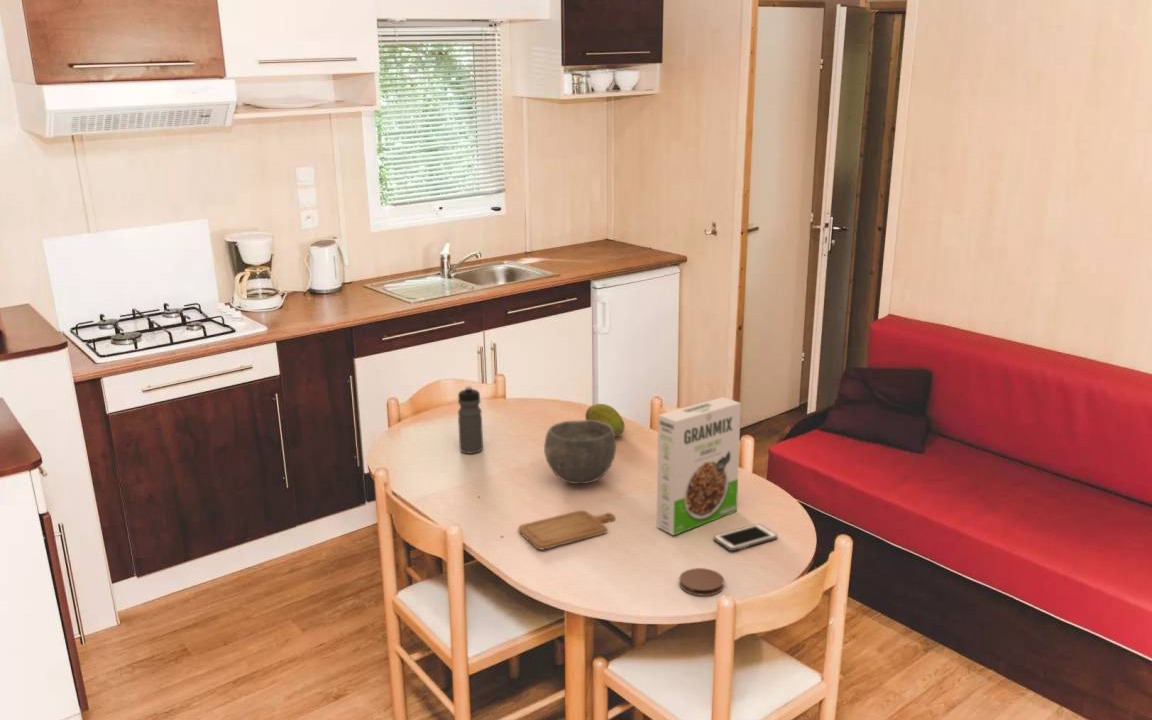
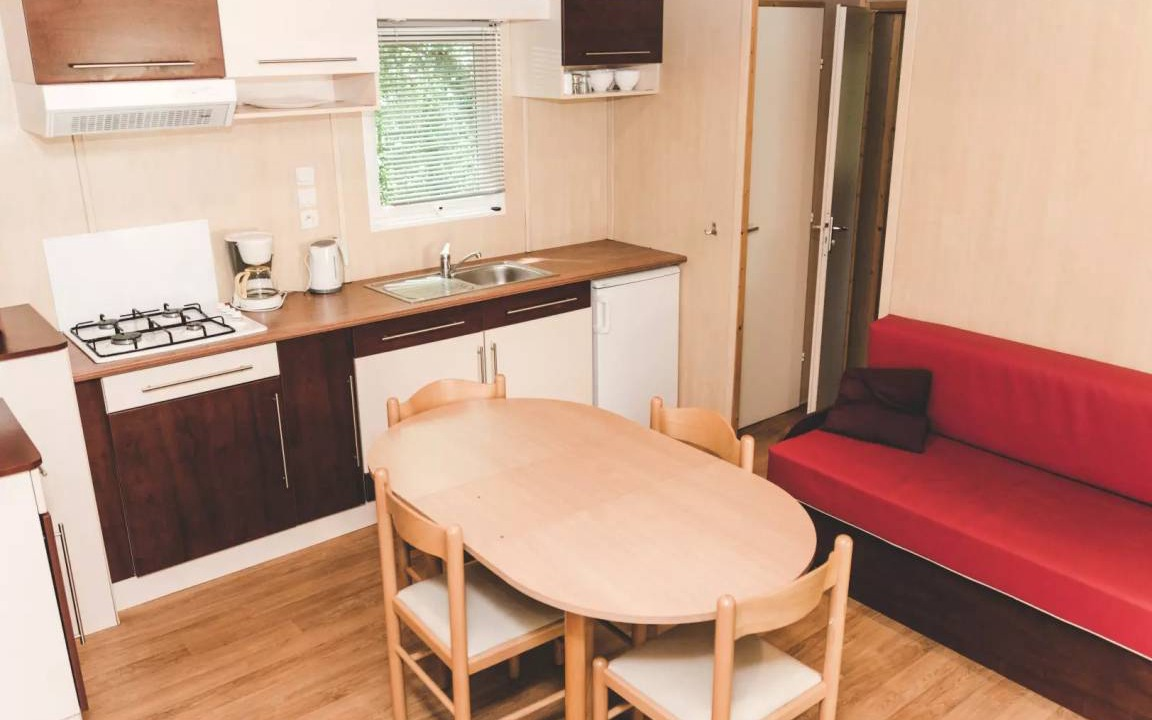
- water bottle [457,385,484,455]
- cell phone [713,523,778,552]
- coaster [678,567,725,597]
- cereal box [656,396,742,536]
- fruit [584,403,626,438]
- chopping board [517,509,616,550]
- bowl [543,419,617,485]
